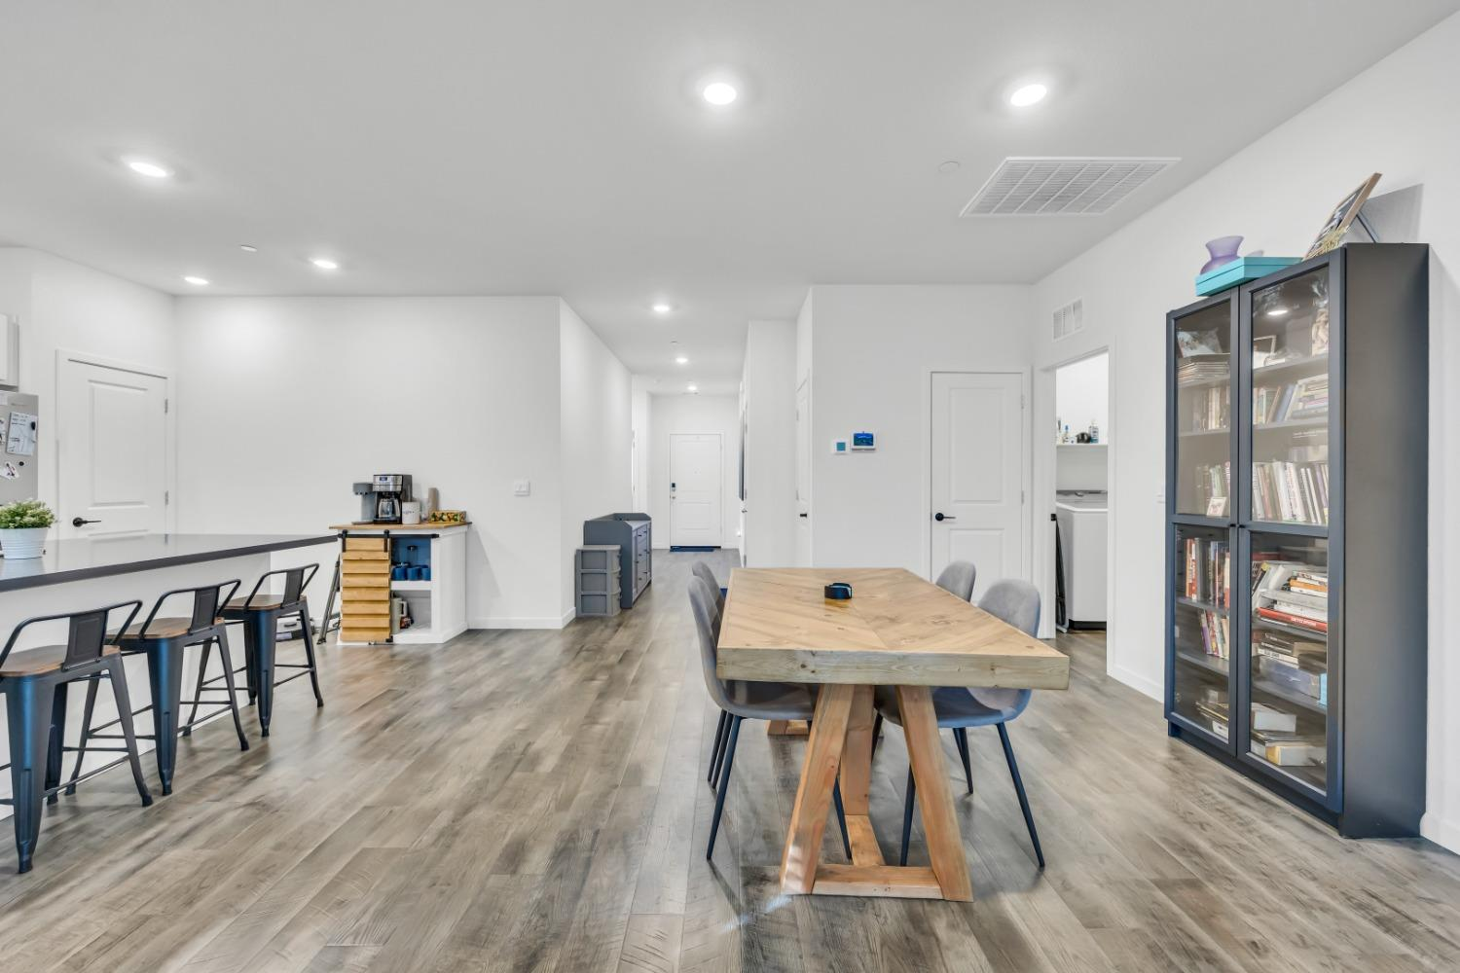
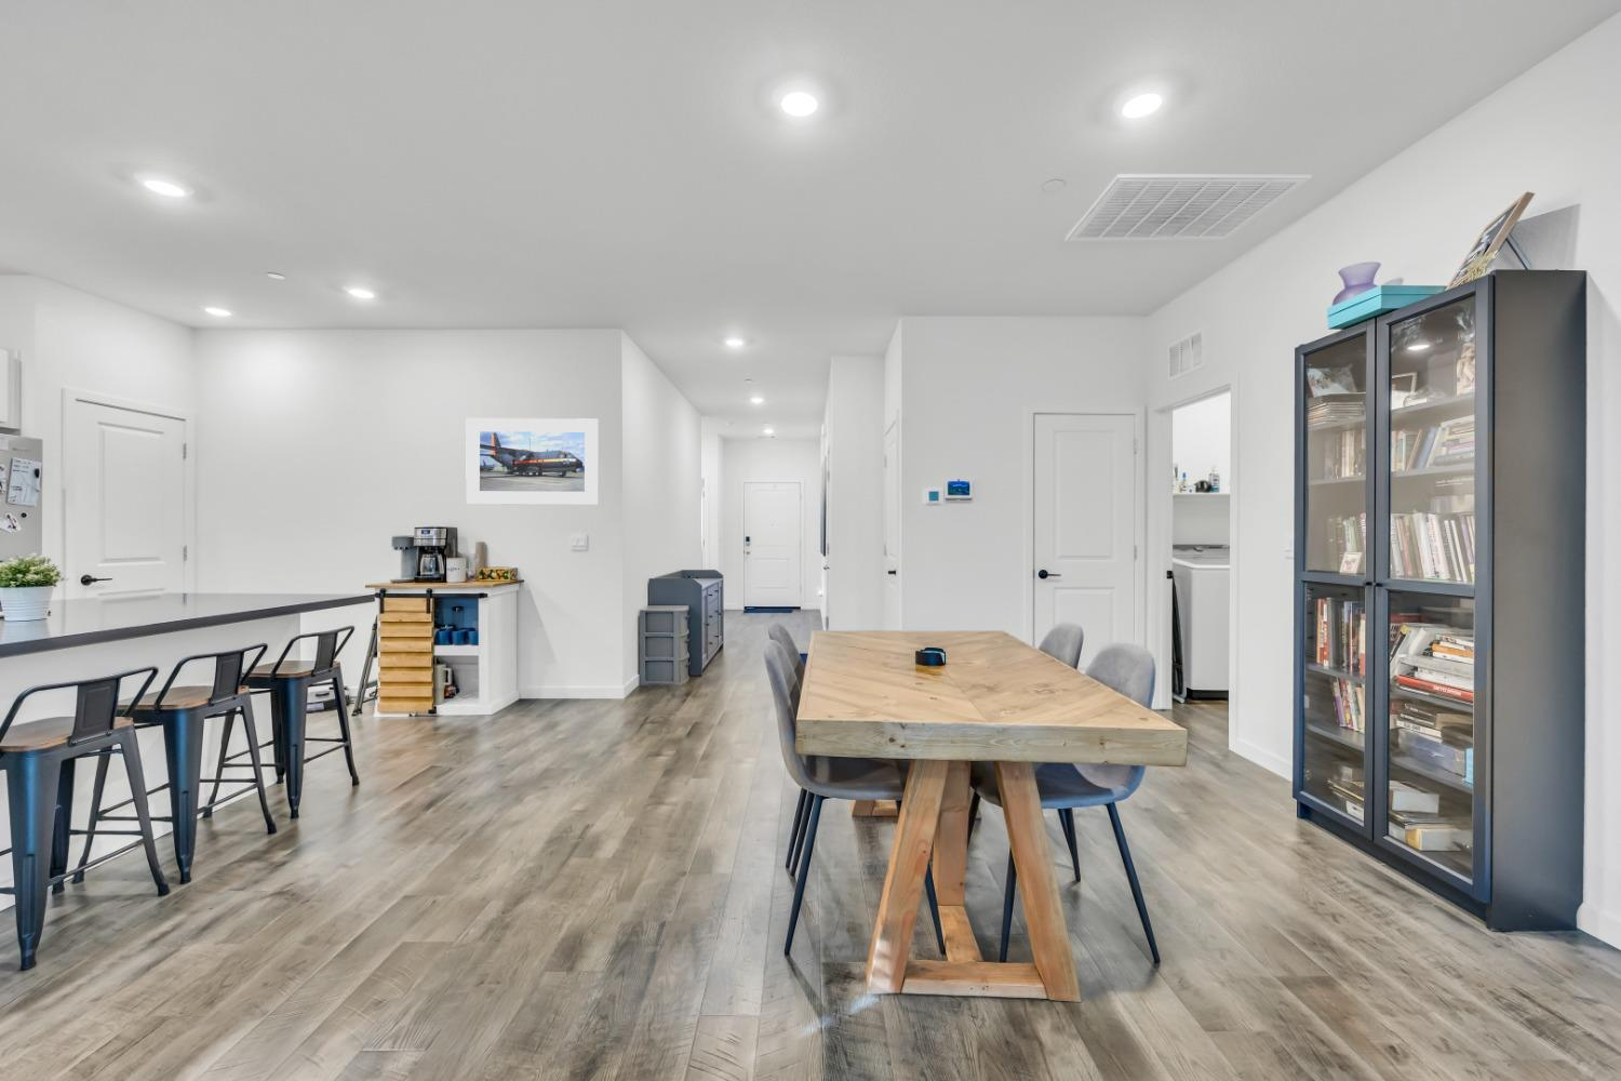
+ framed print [464,417,599,506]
